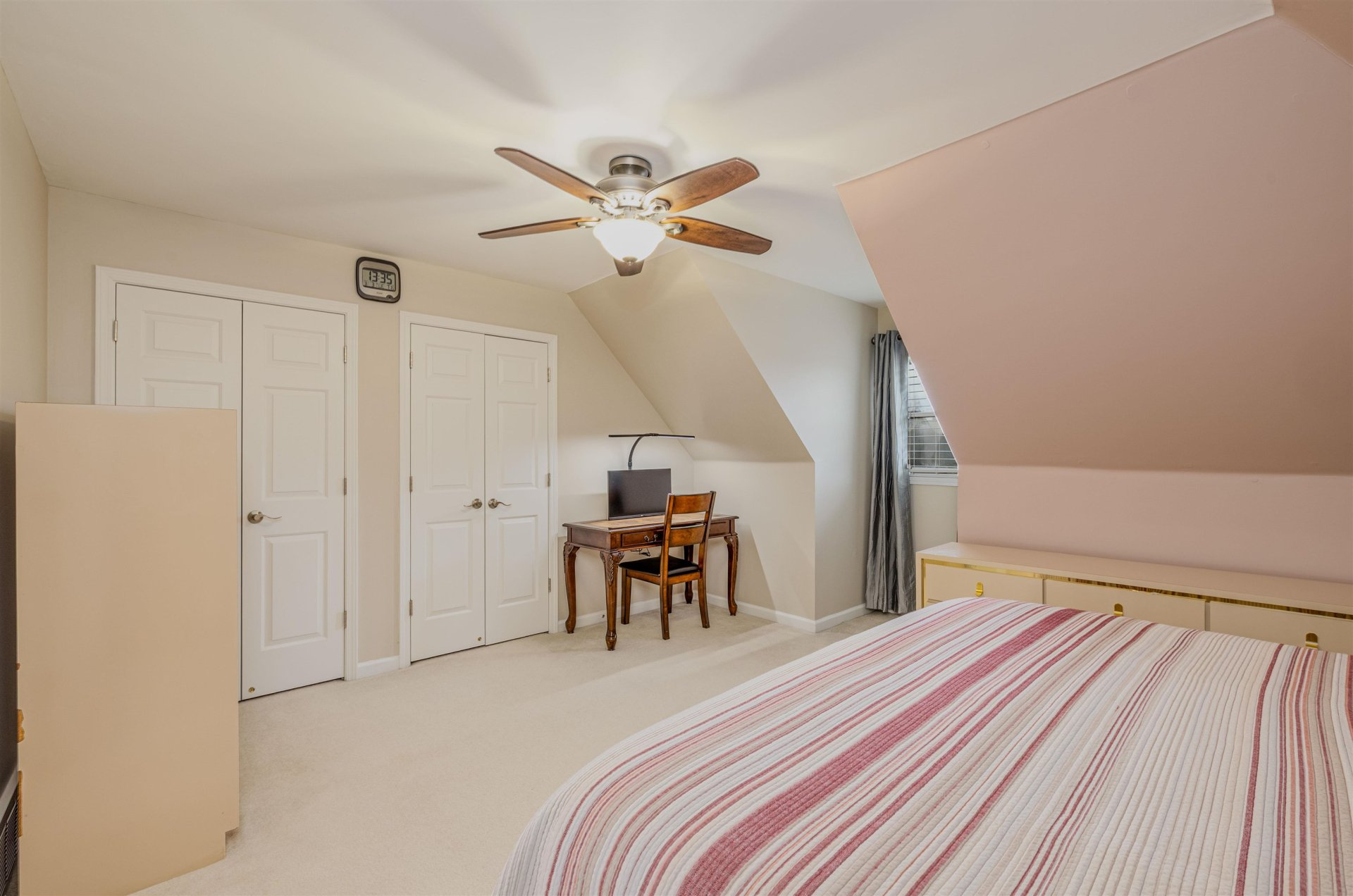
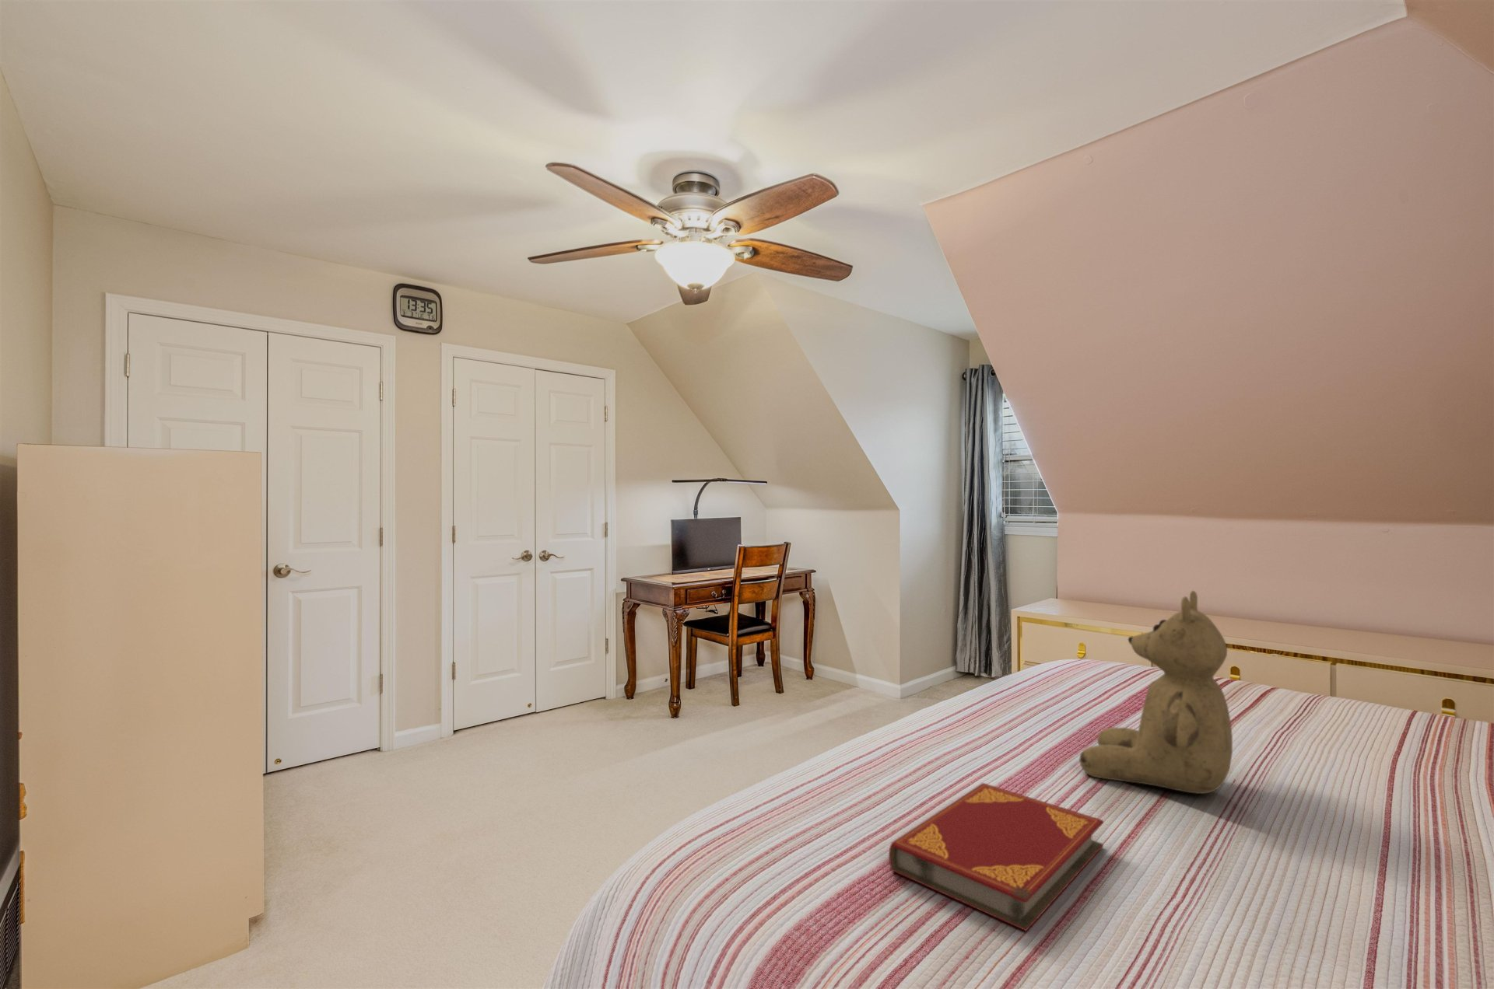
+ teddy bear [1079,591,1233,795]
+ hardback book [888,783,1104,933]
